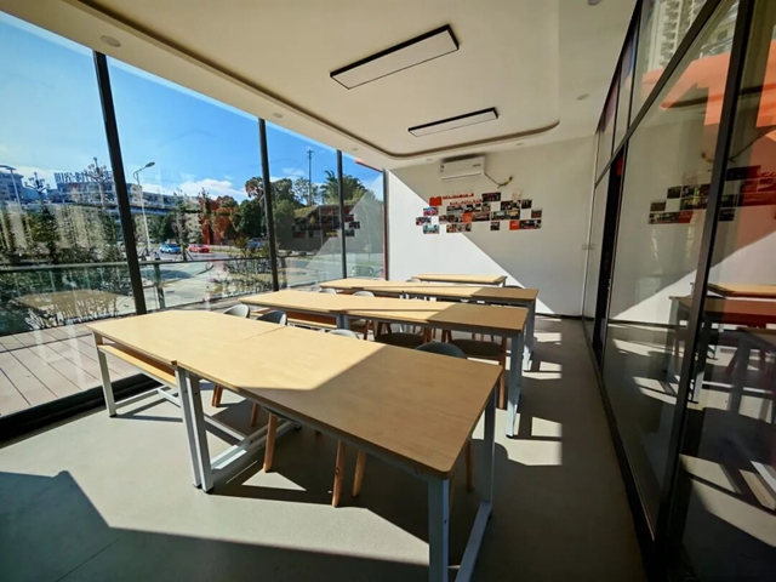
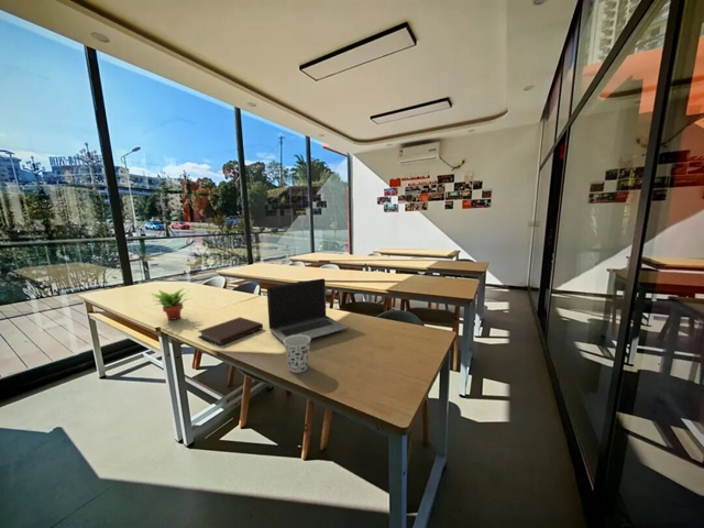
+ notebook [197,316,264,346]
+ cup [283,334,311,374]
+ laptop computer [266,277,348,344]
+ succulent plant [151,287,193,321]
